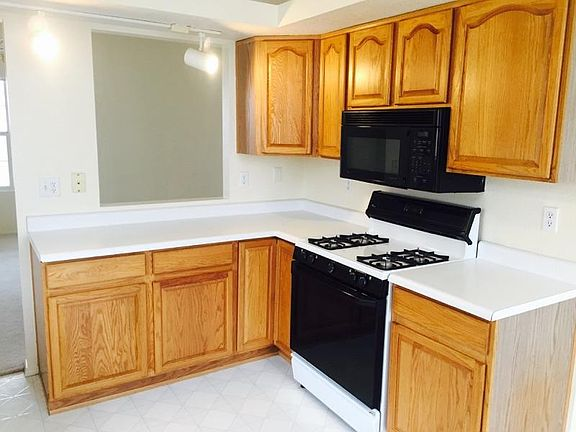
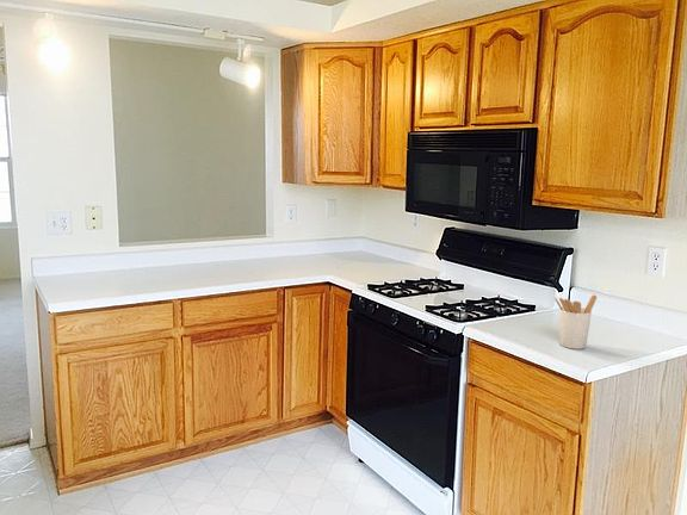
+ utensil holder [553,294,598,350]
